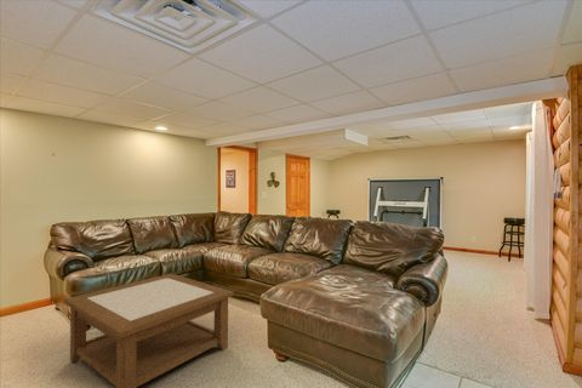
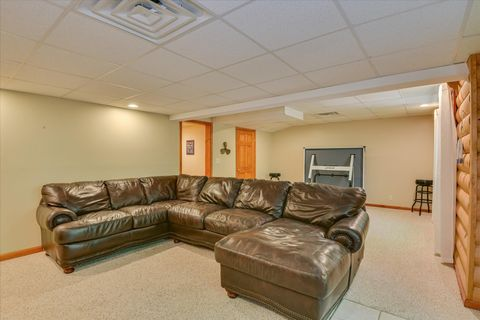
- coffee table [62,273,235,388]
